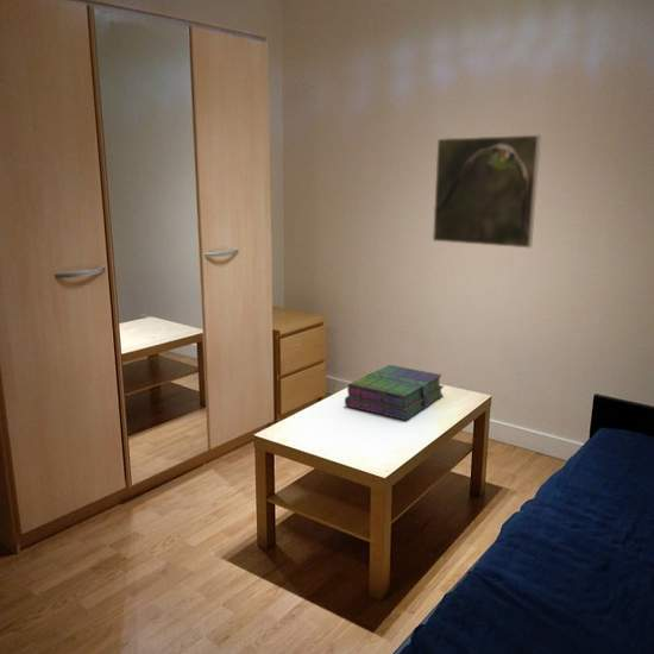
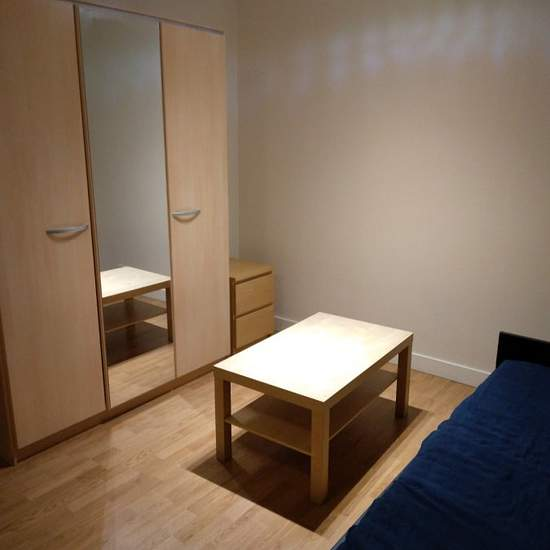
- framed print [432,134,542,249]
- stack of books [344,364,445,421]
